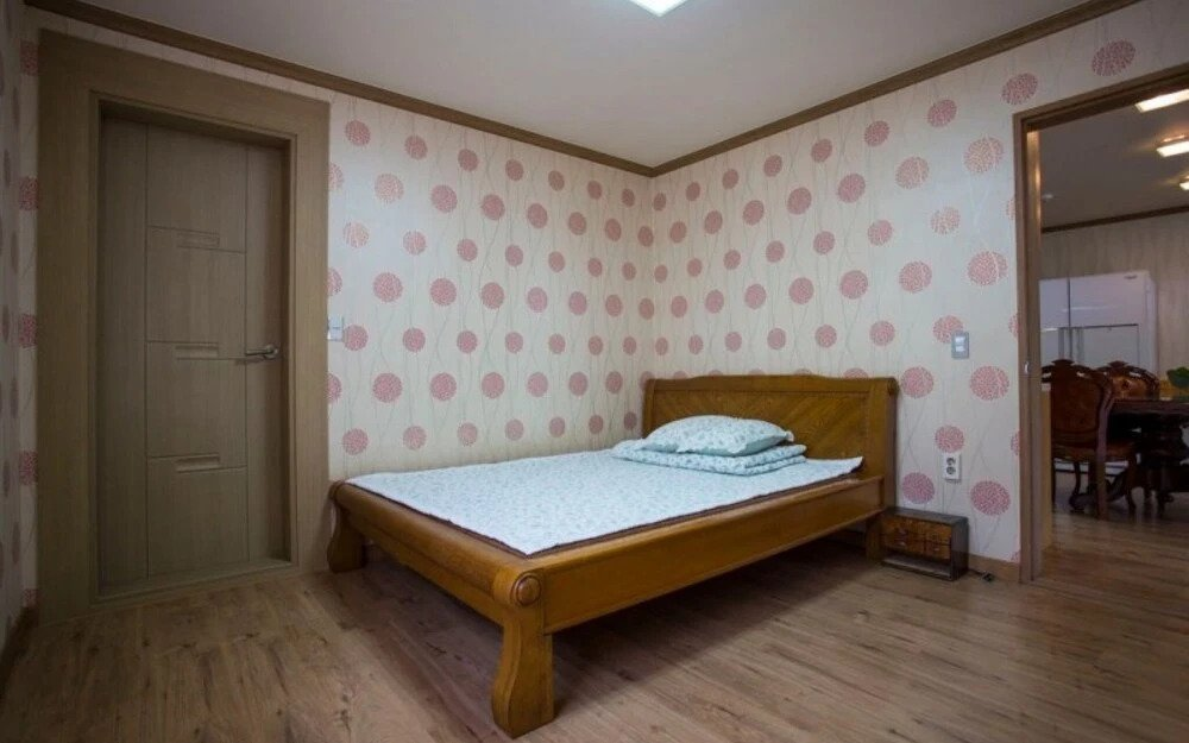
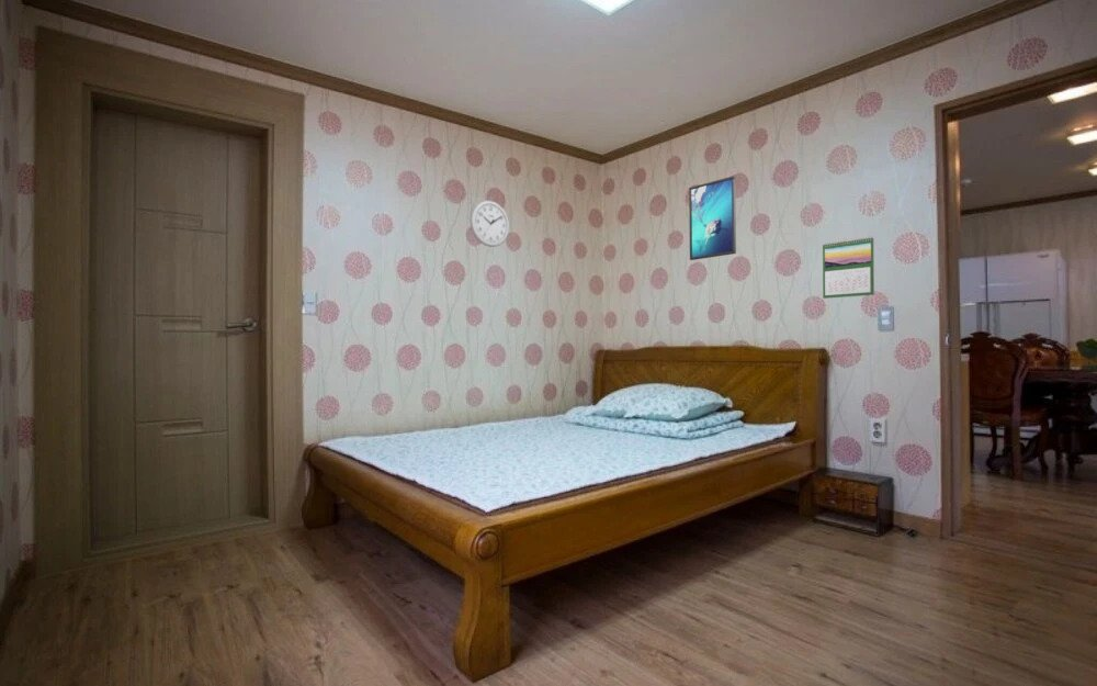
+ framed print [688,175,737,261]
+ calendar [822,236,875,300]
+ wall clock [470,199,510,248]
